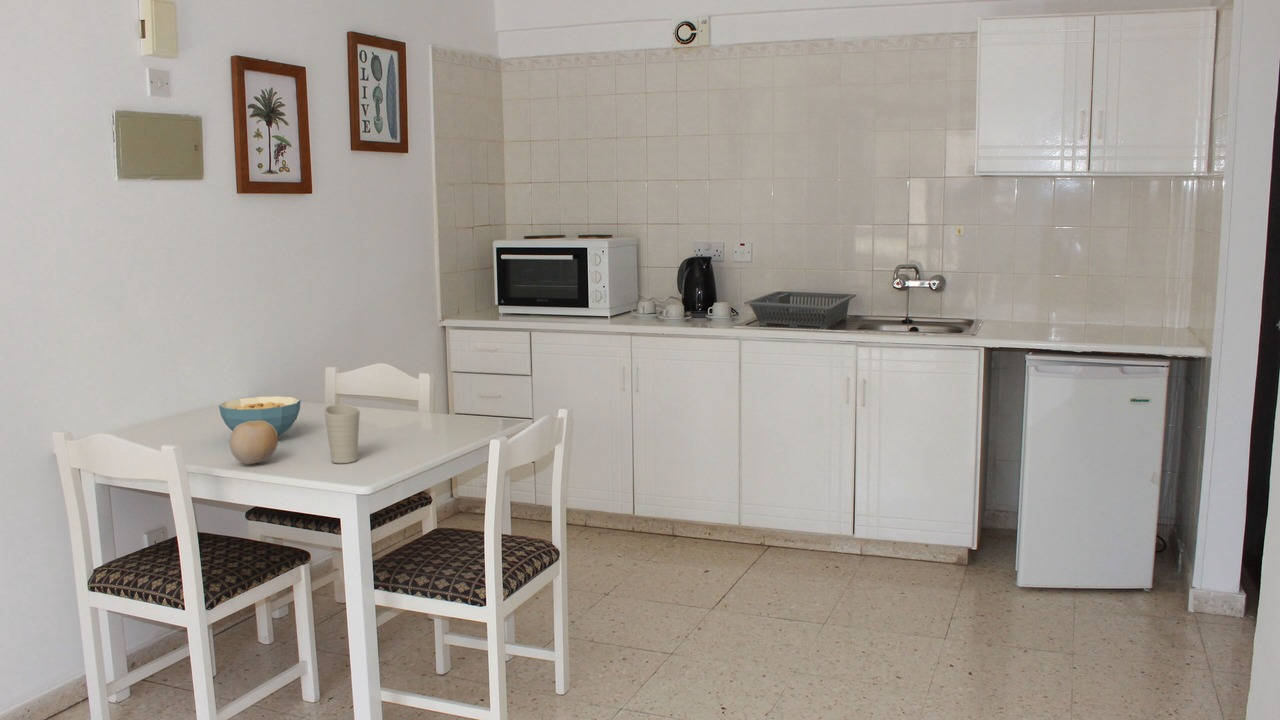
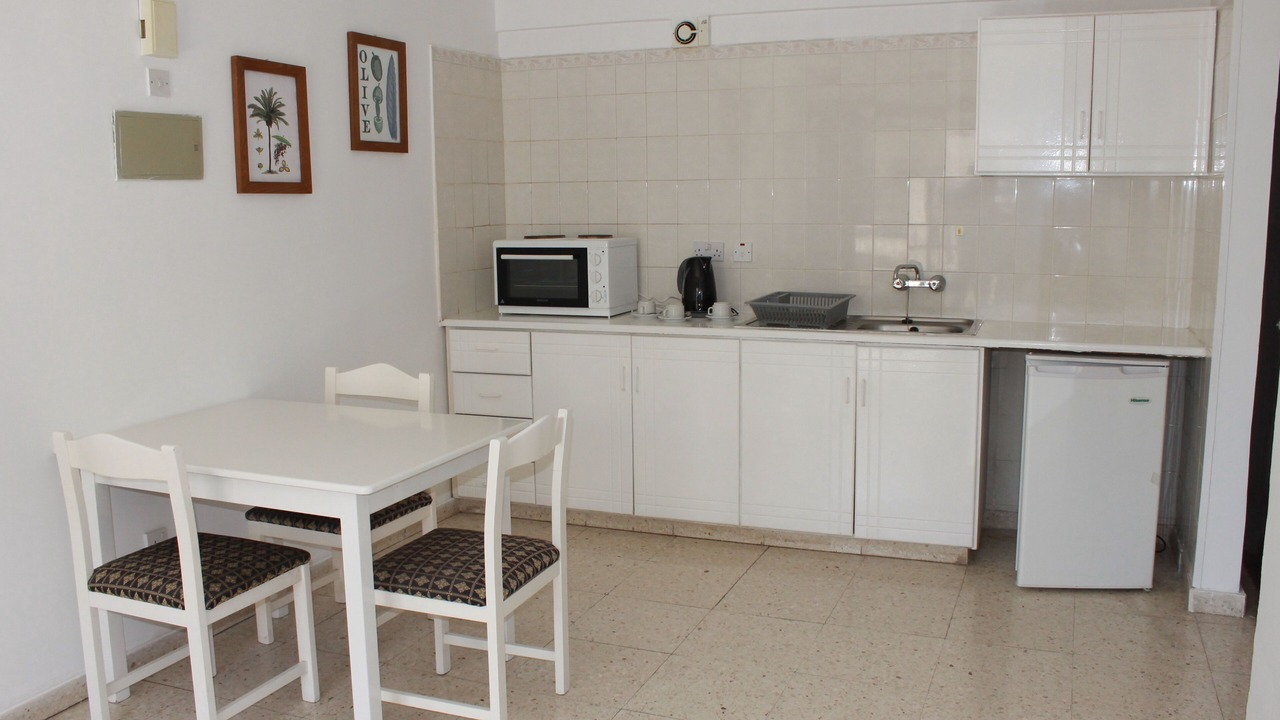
- fruit [229,421,279,465]
- cup [323,403,361,464]
- cereal bowl [218,395,302,437]
